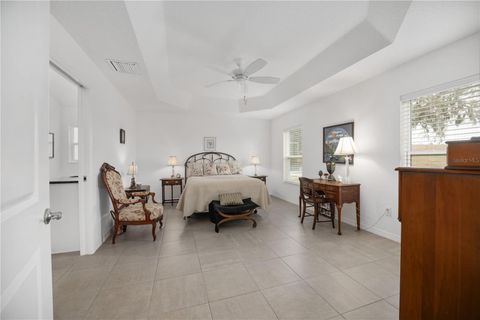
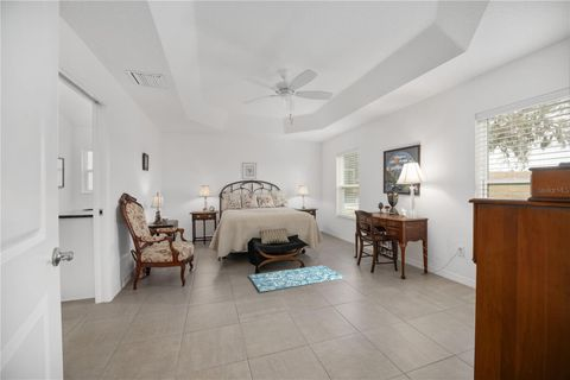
+ rug [247,264,347,293]
